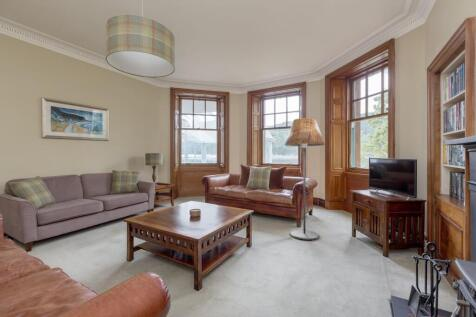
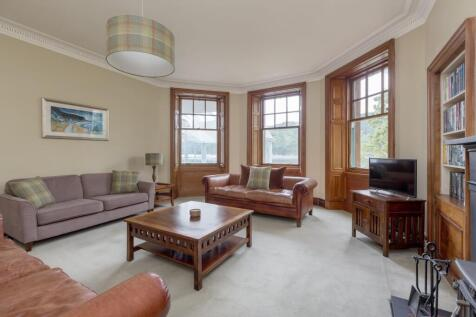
- floor lamp [284,117,326,241]
